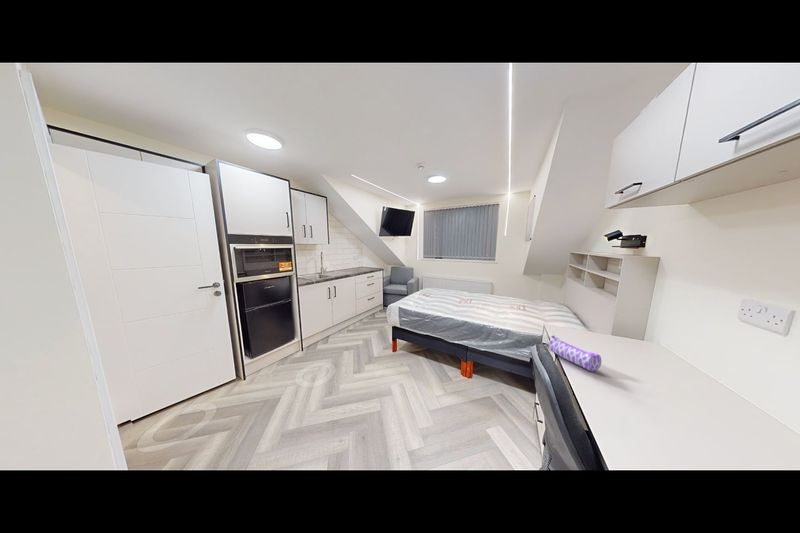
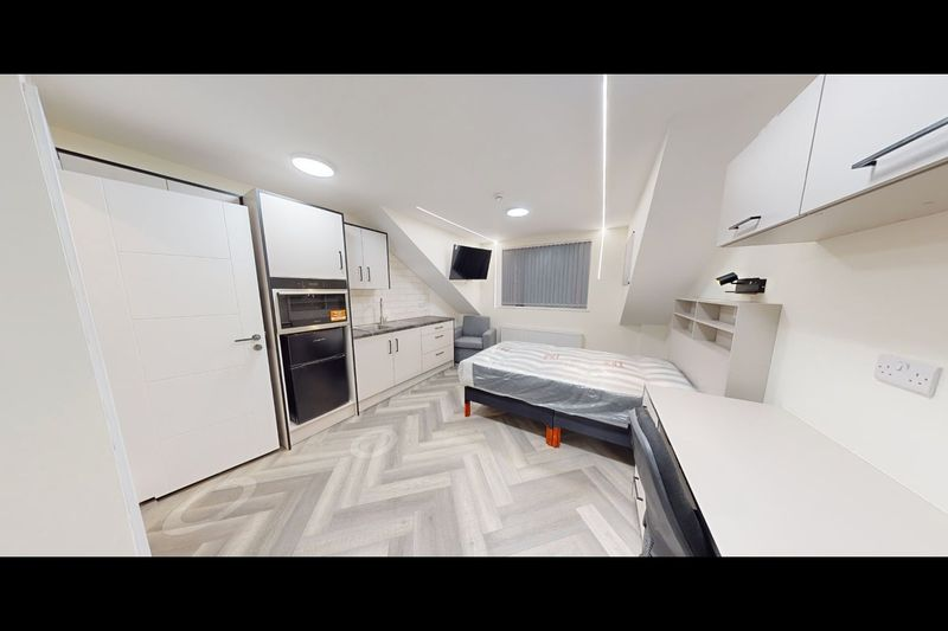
- pencil case [545,334,602,372]
